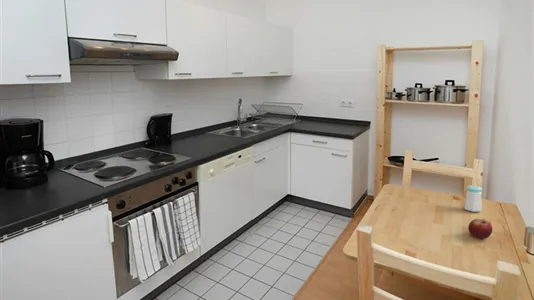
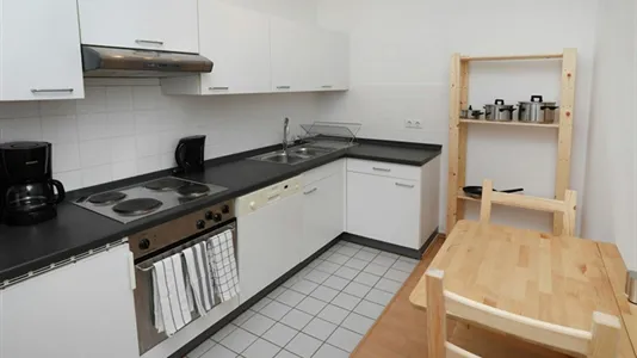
- fruit [467,218,493,240]
- salt shaker [463,184,483,213]
